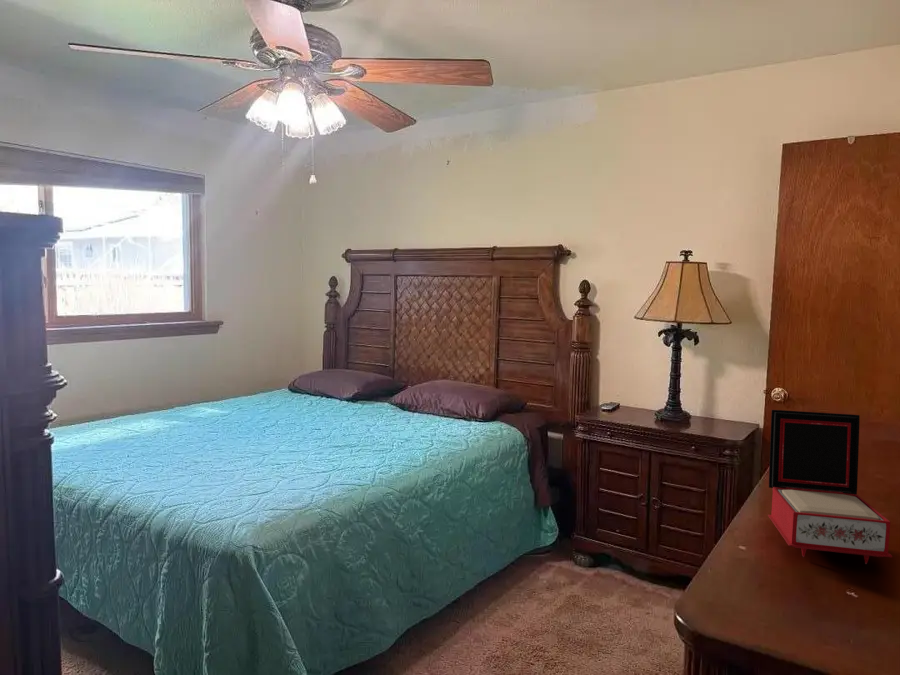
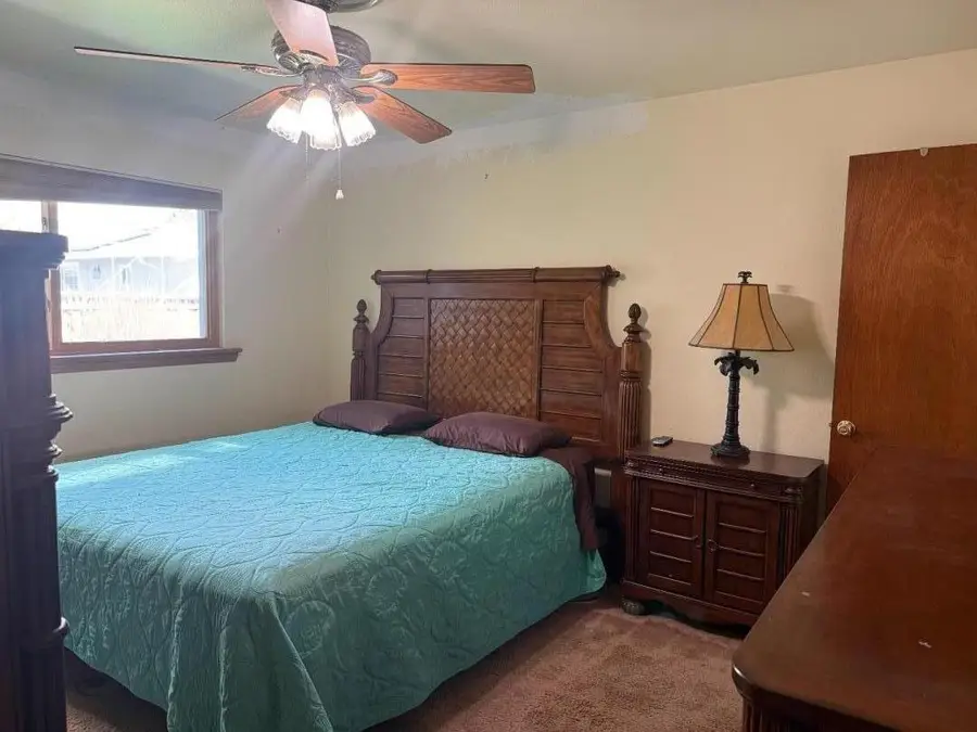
- jewelry box [767,409,893,565]
